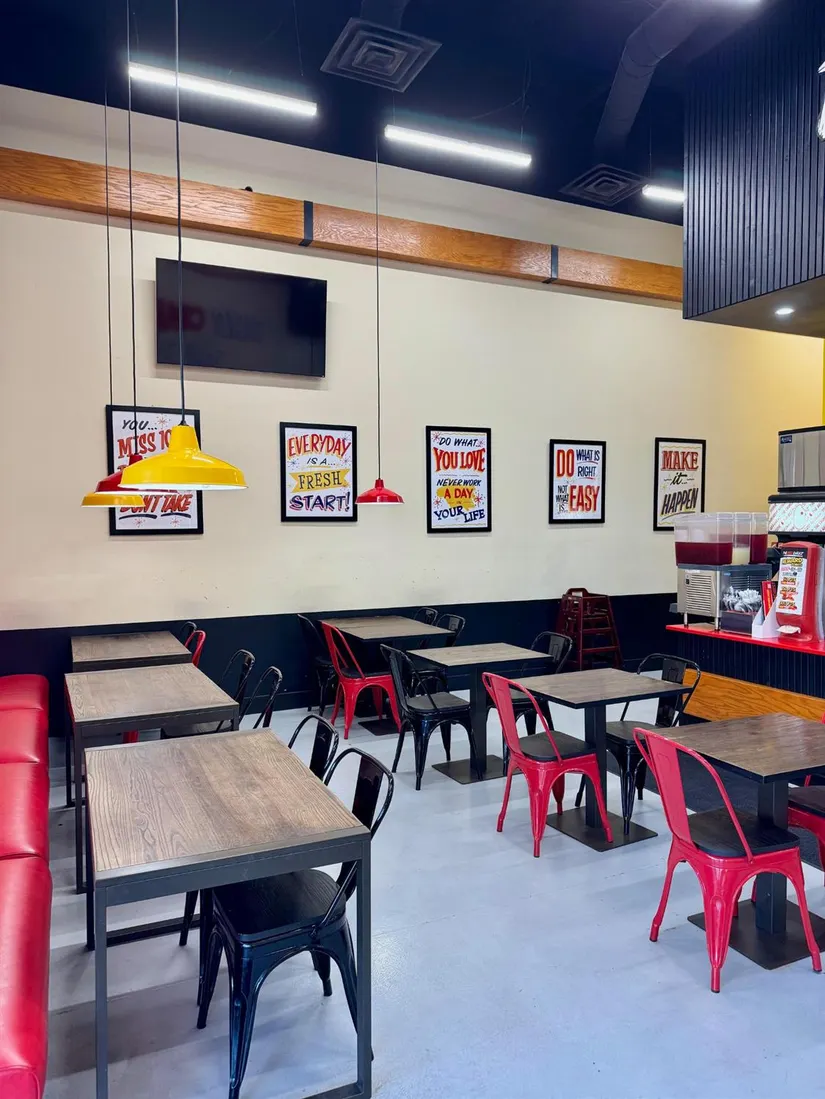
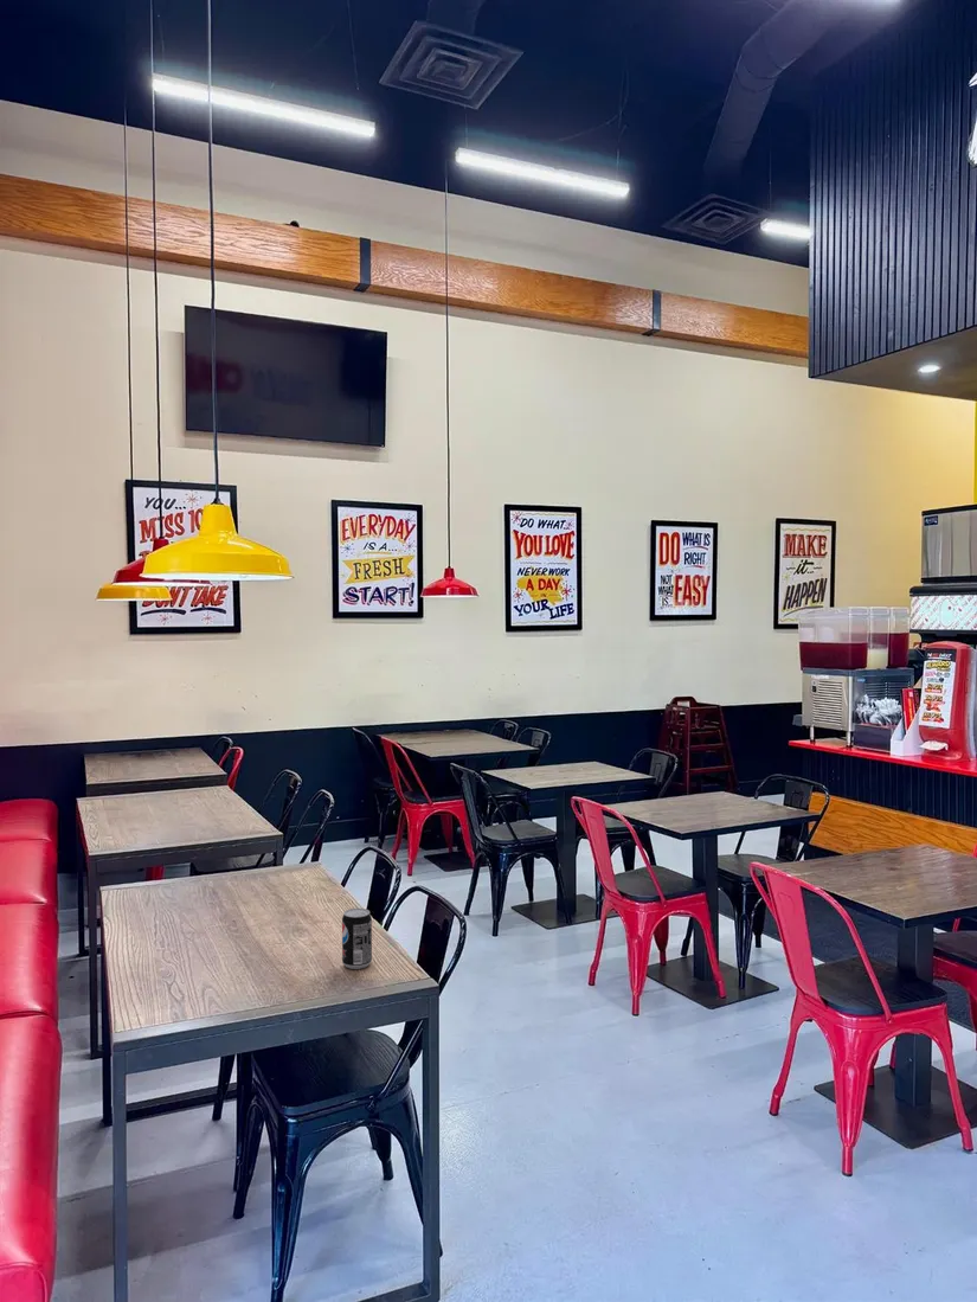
+ beverage can [341,907,373,970]
